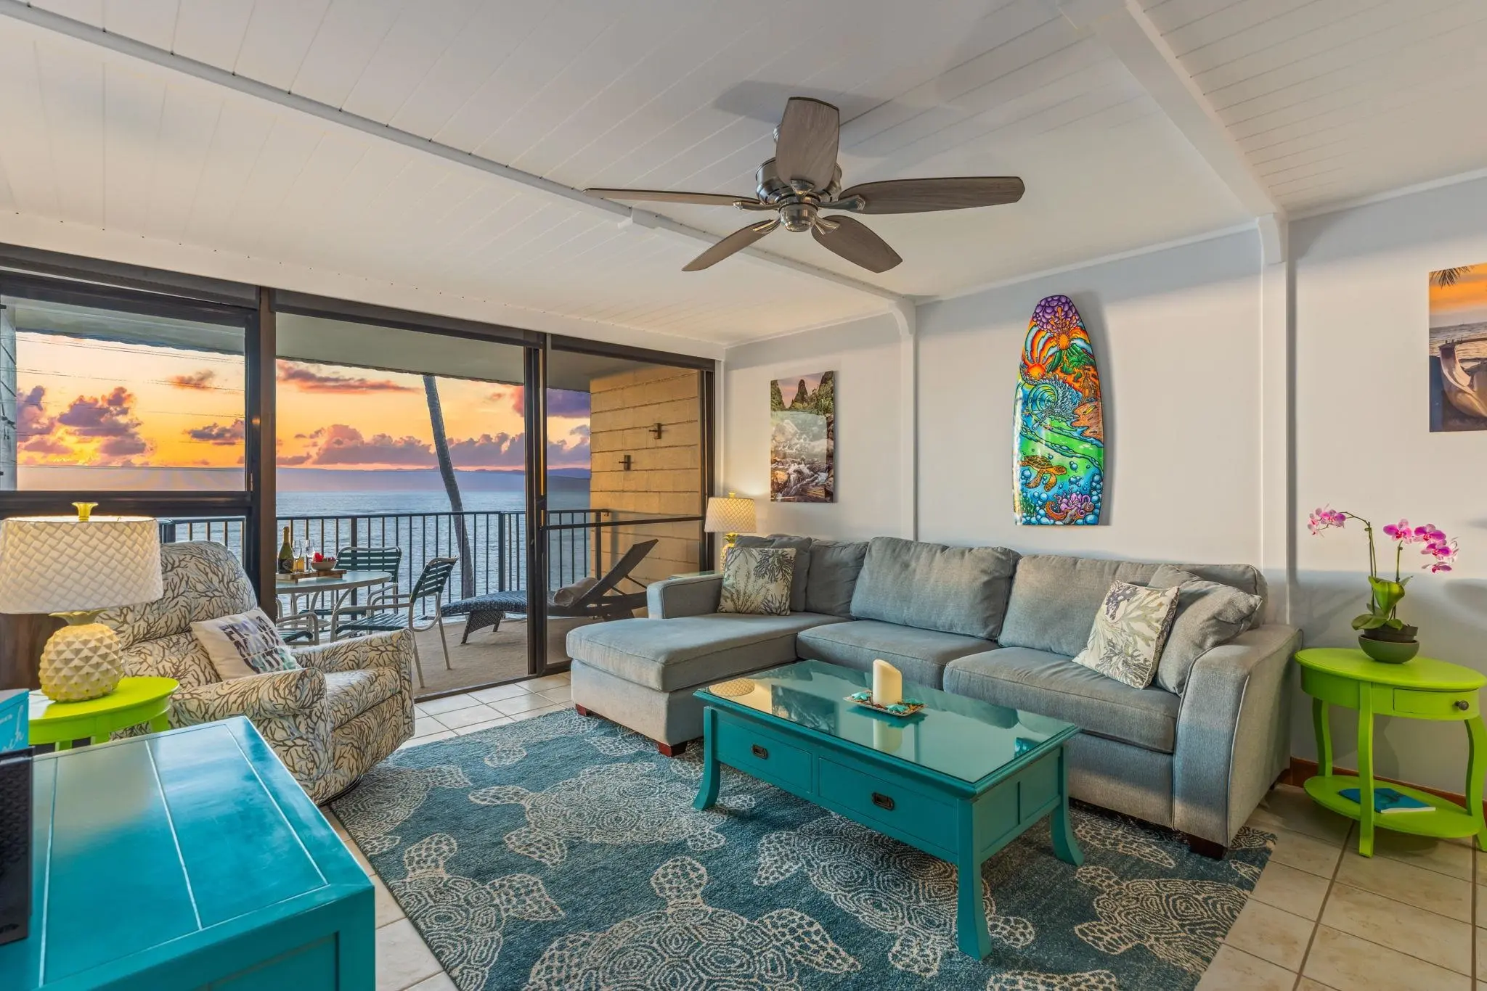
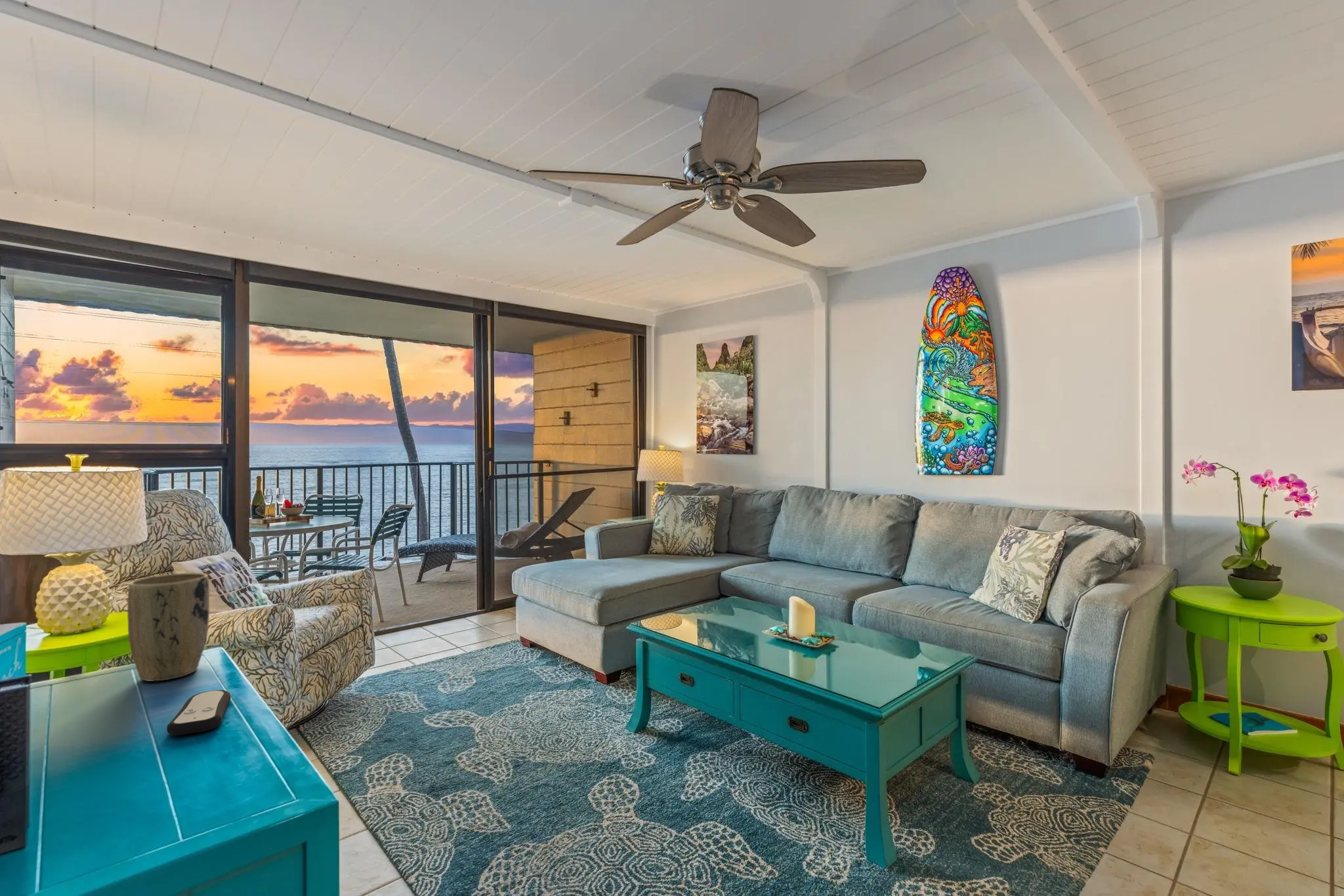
+ remote control [166,689,232,736]
+ plant pot [127,572,210,682]
